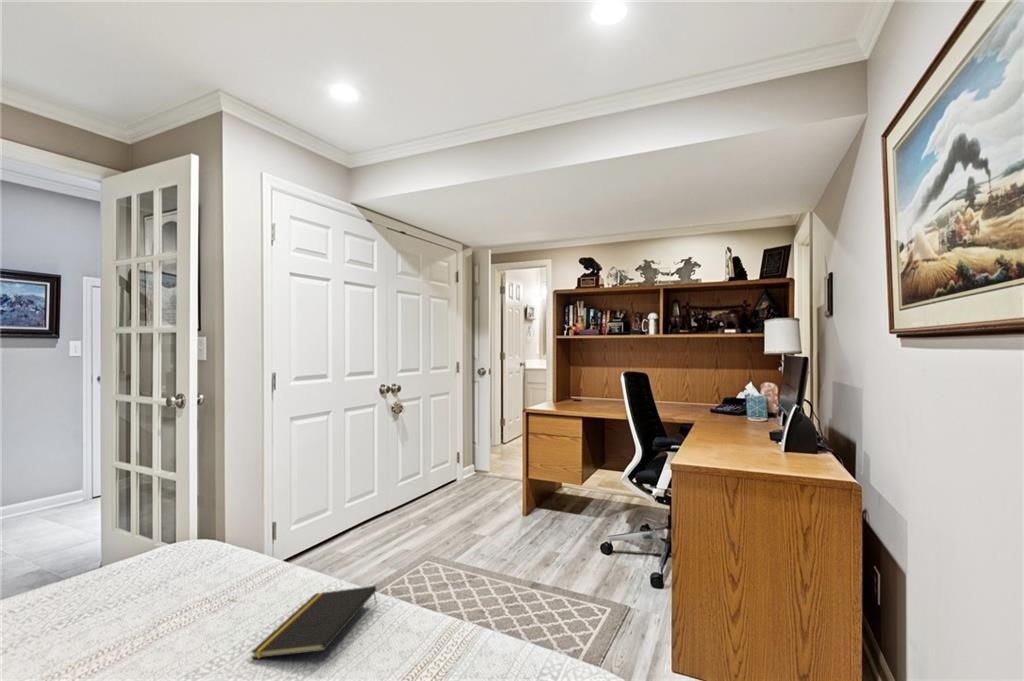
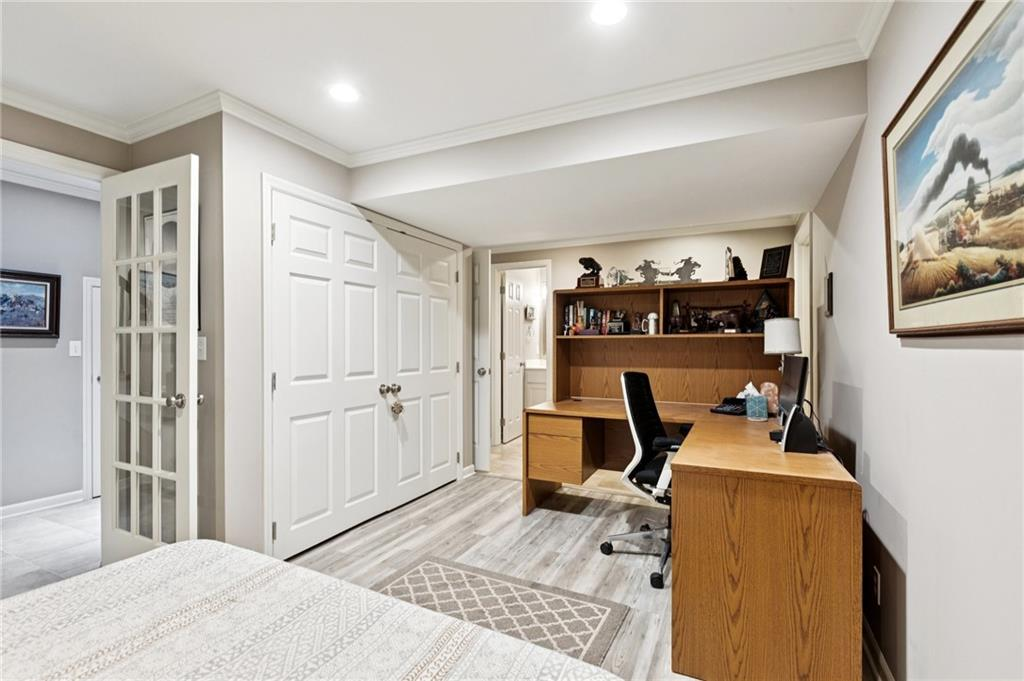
- notepad [250,585,378,660]
